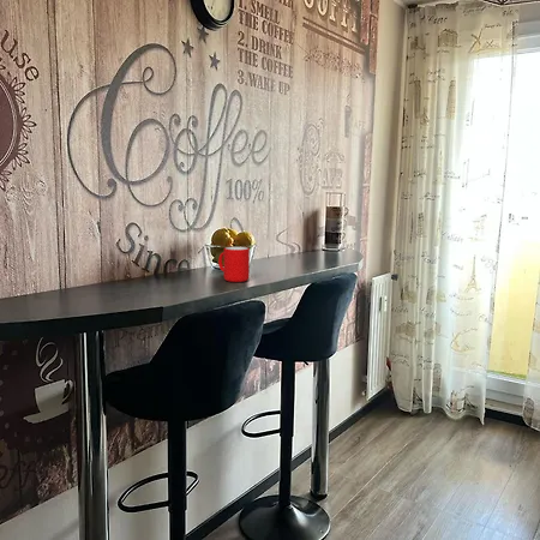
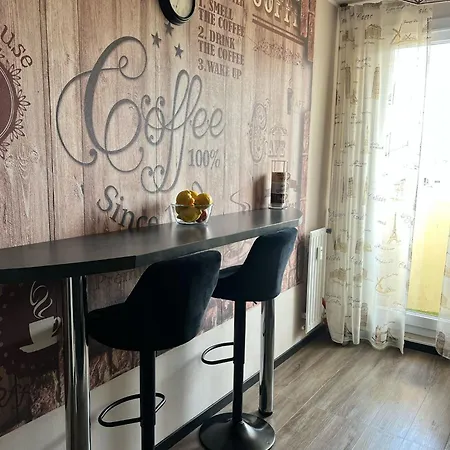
- cup [217,246,251,283]
